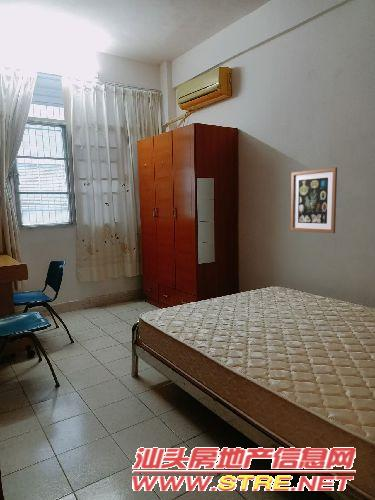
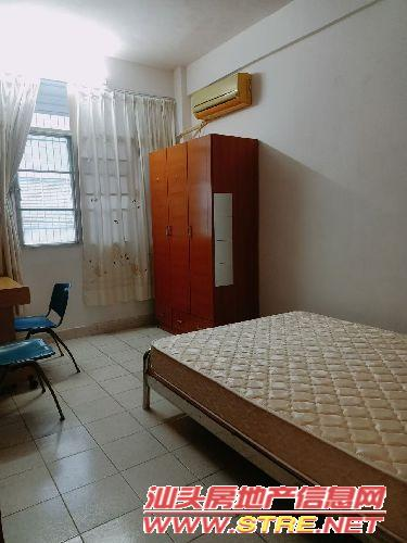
- wall art [290,166,338,234]
